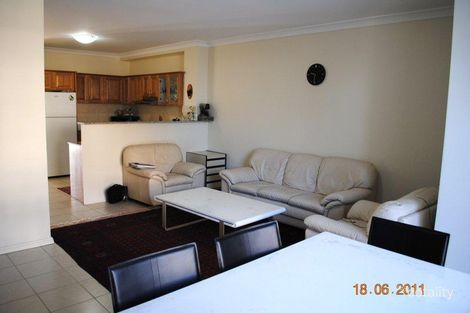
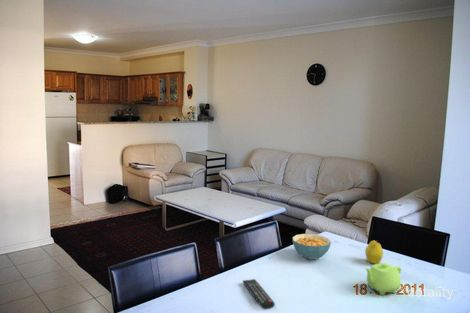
+ cereal bowl [291,233,332,261]
+ fruit [364,240,384,265]
+ remote control [242,278,276,310]
+ teapot [364,262,402,296]
